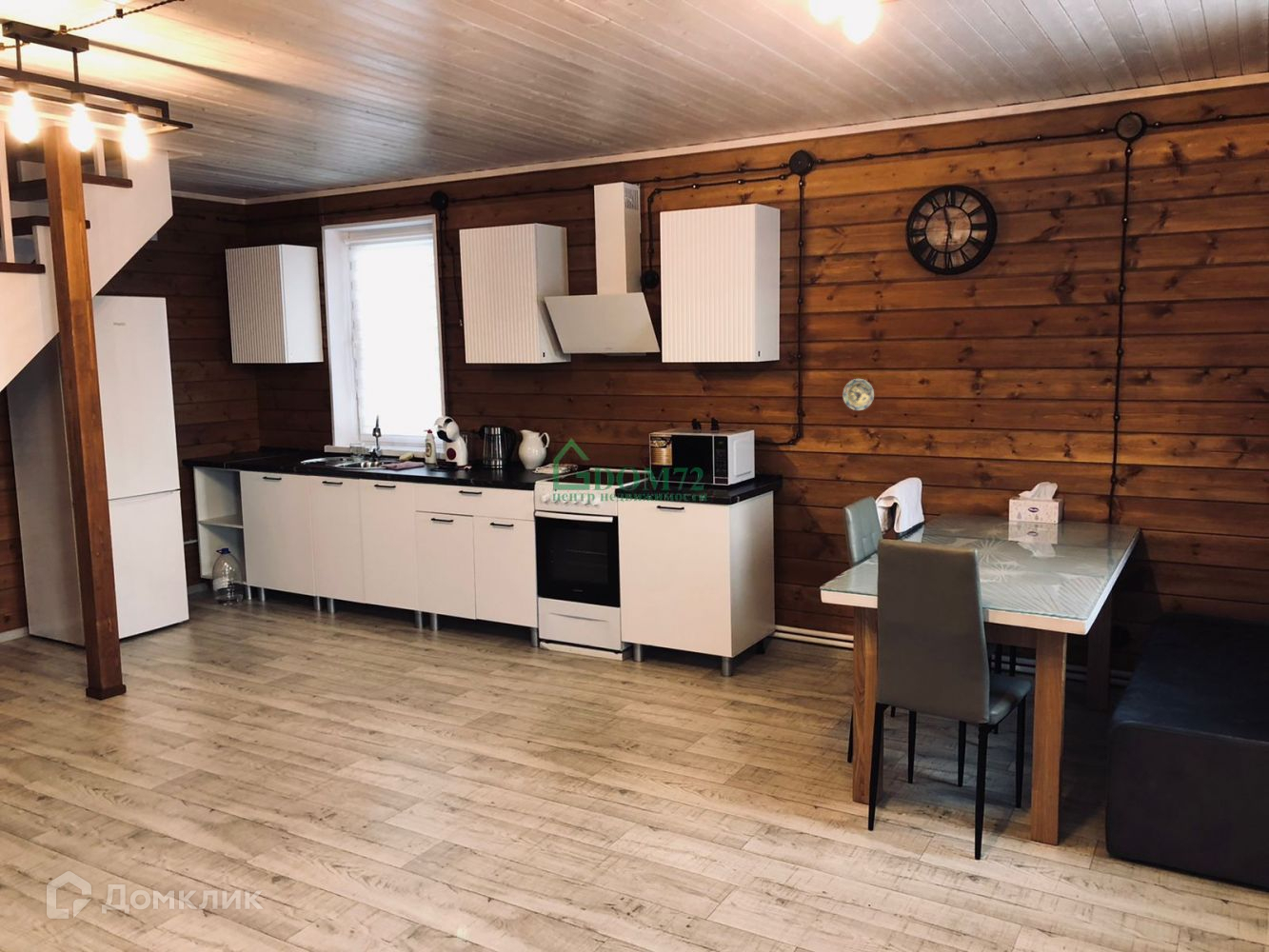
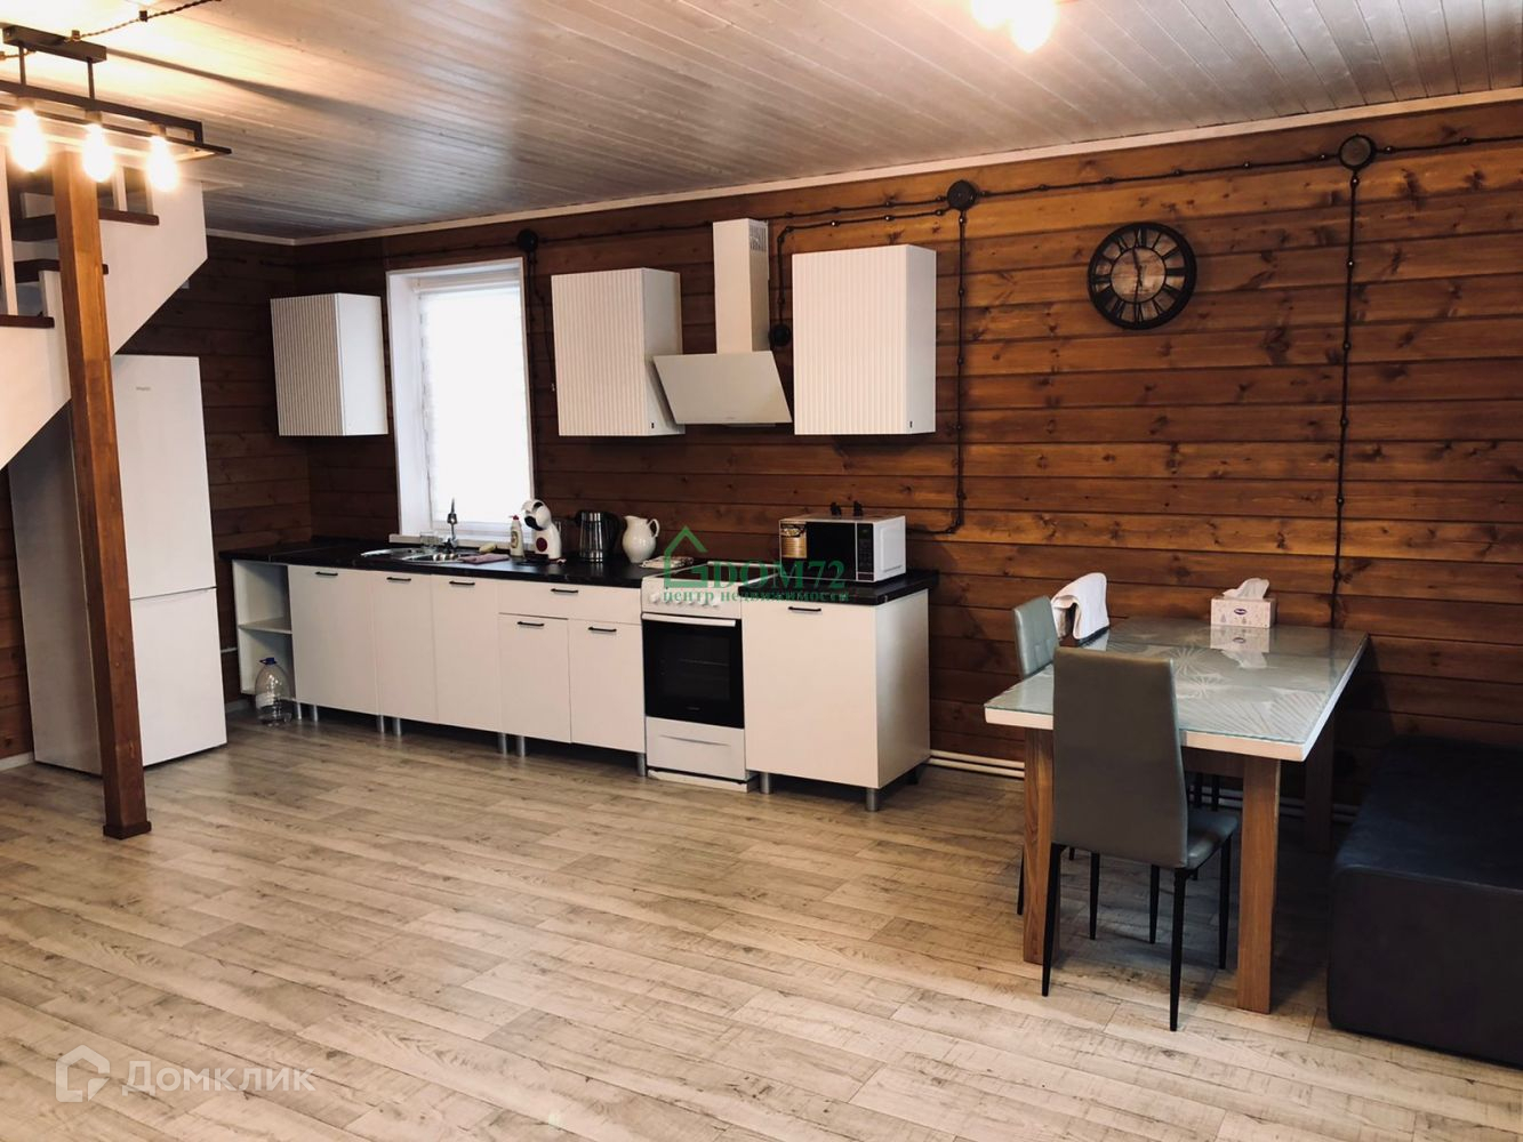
- decorative plate [843,378,875,411]
